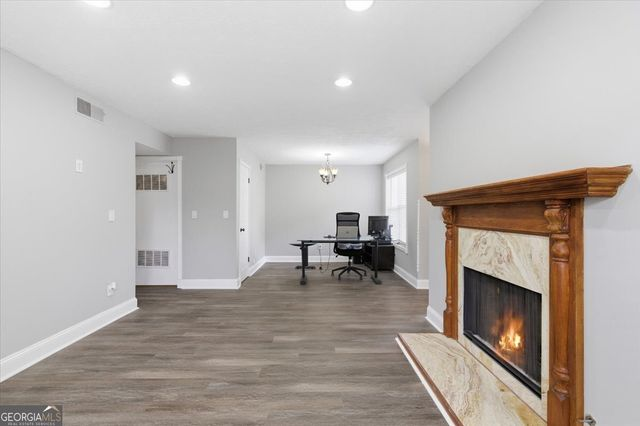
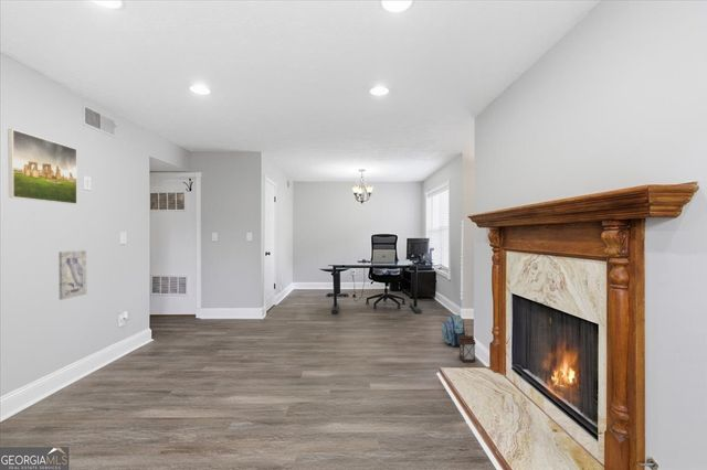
+ wall art [57,249,87,301]
+ lantern [457,328,477,363]
+ backpack [441,313,466,348]
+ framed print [7,128,78,205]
